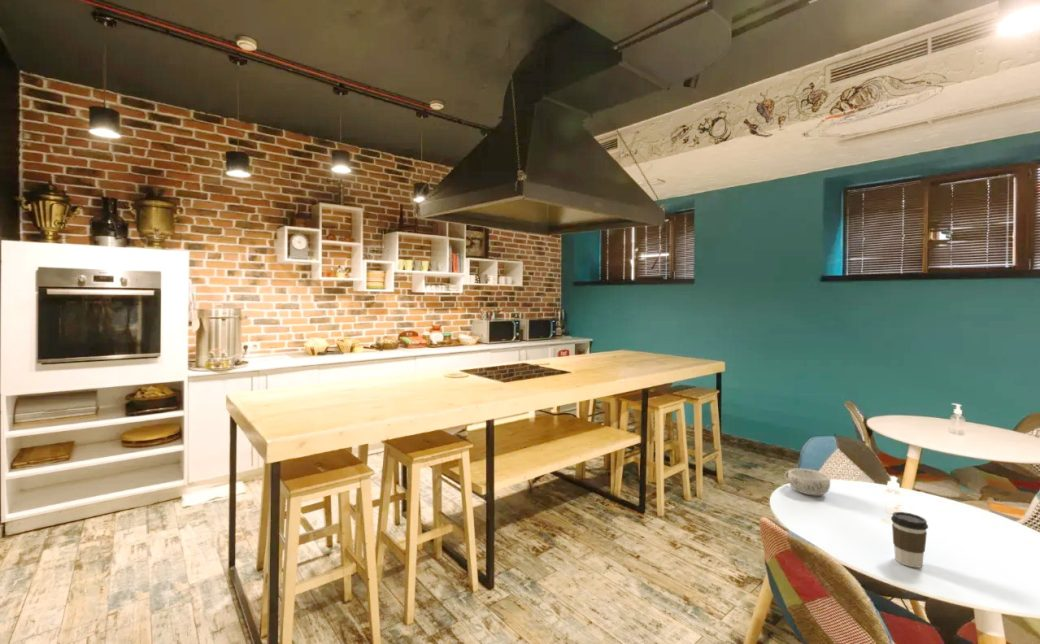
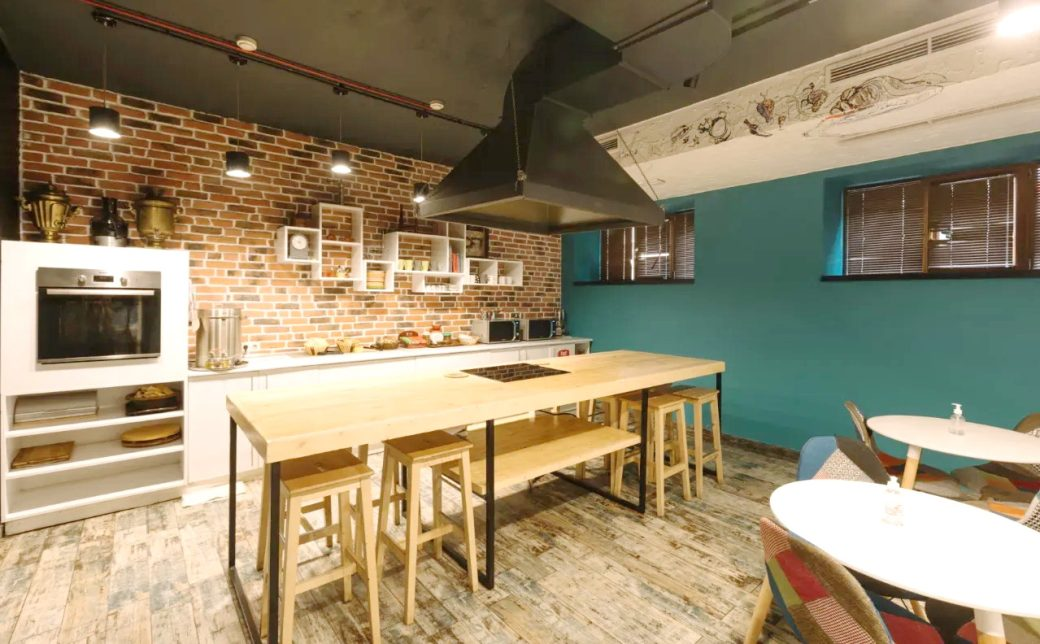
- decorative bowl [783,467,831,496]
- coffee cup [890,511,929,568]
